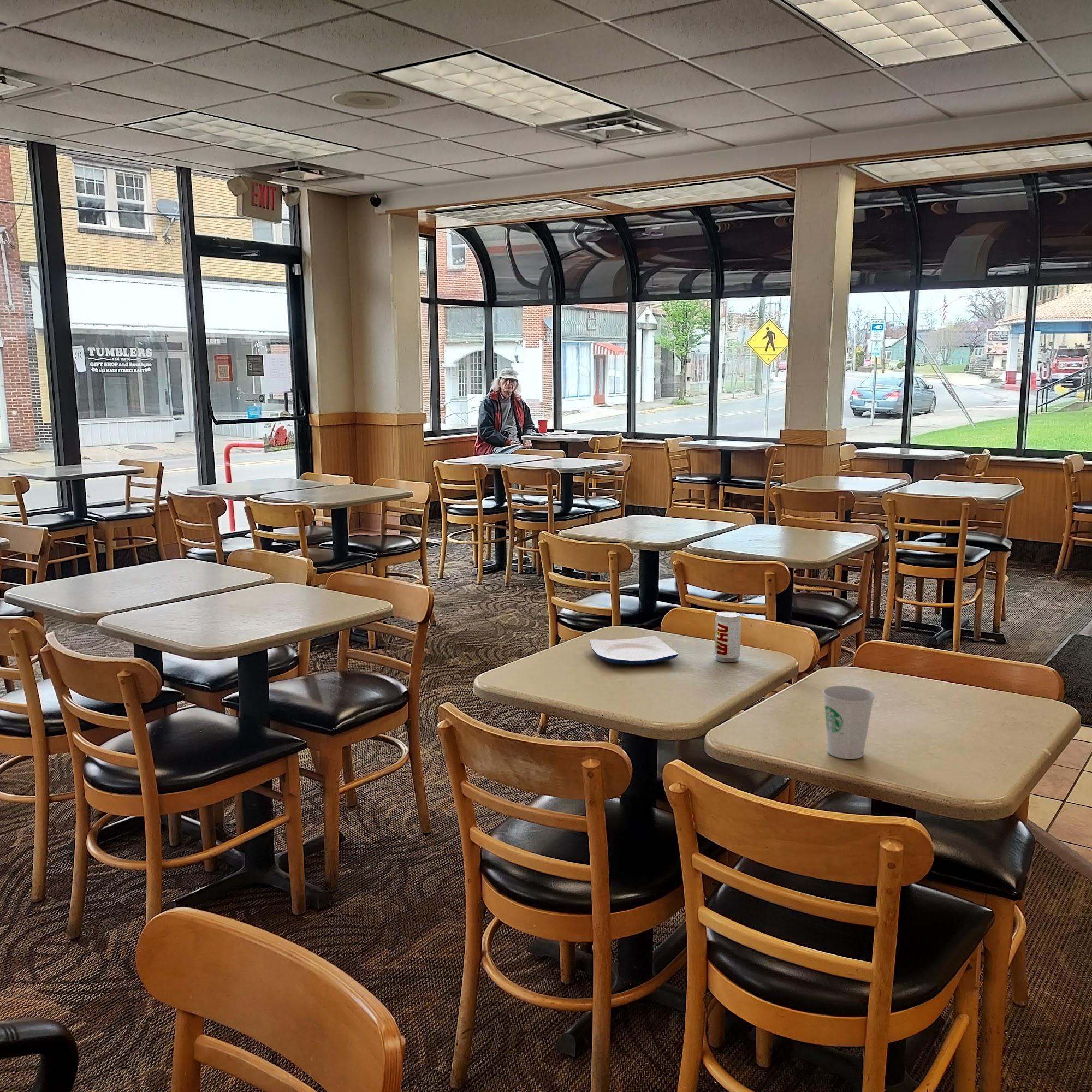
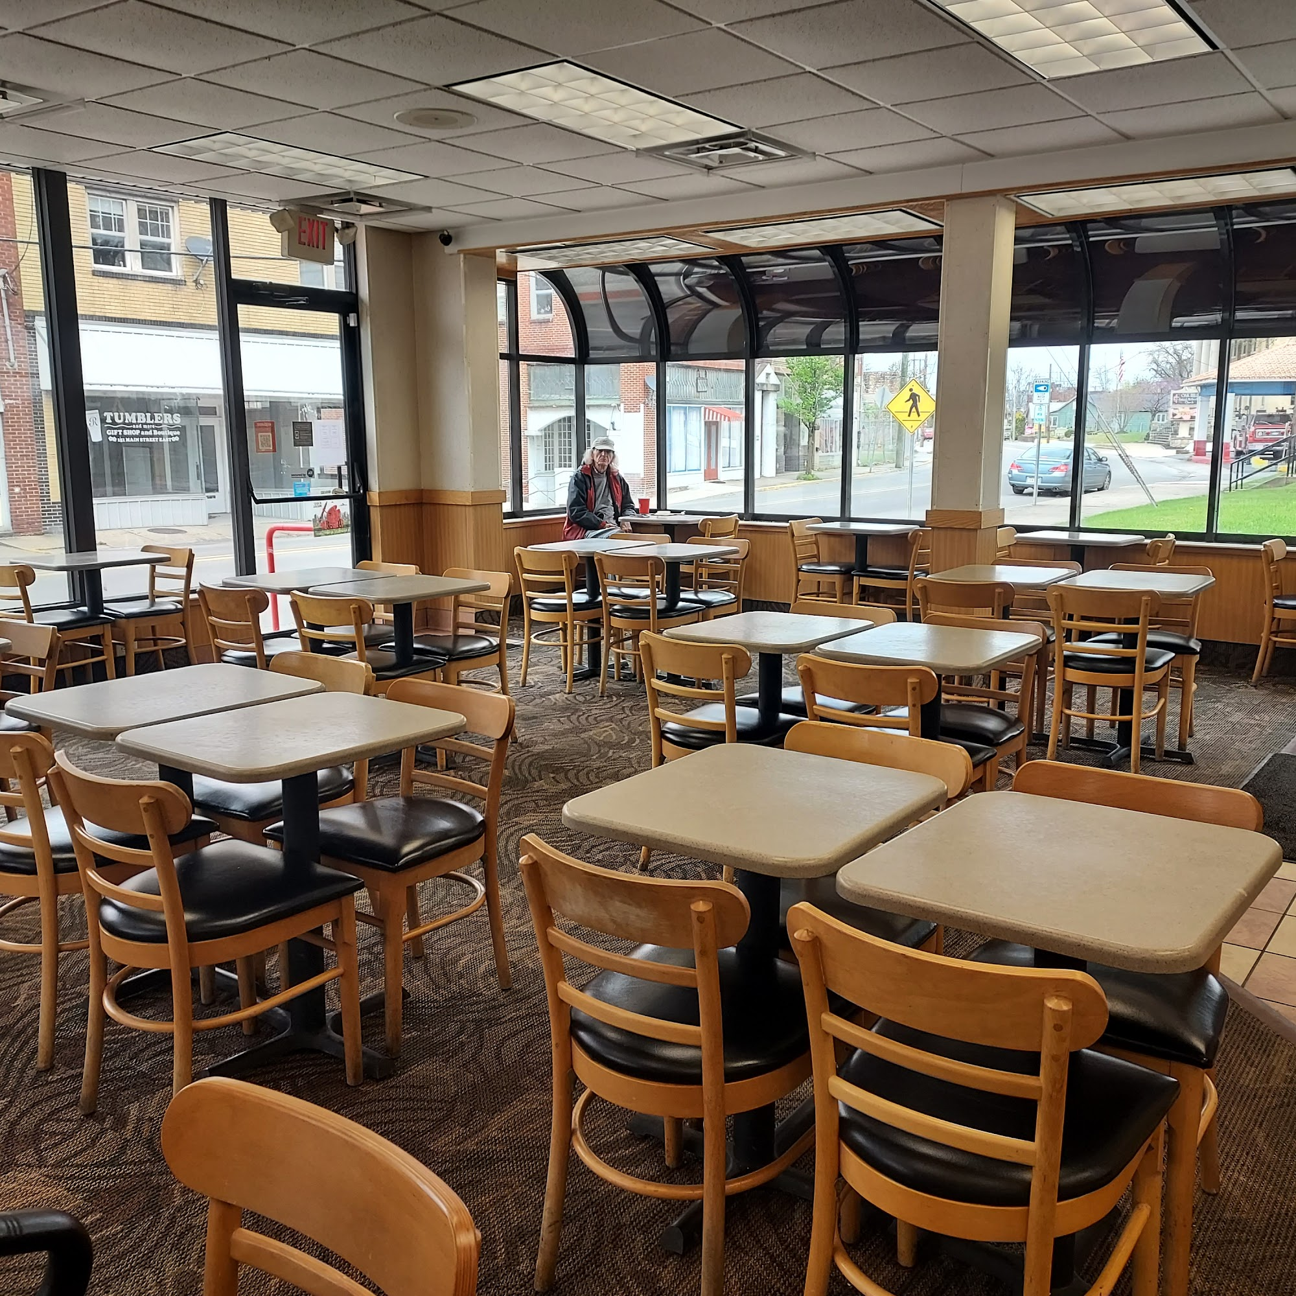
- plate [589,635,679,665]
- beverage can [714,611,741,663]
- paper cup [822,685,875,760]
